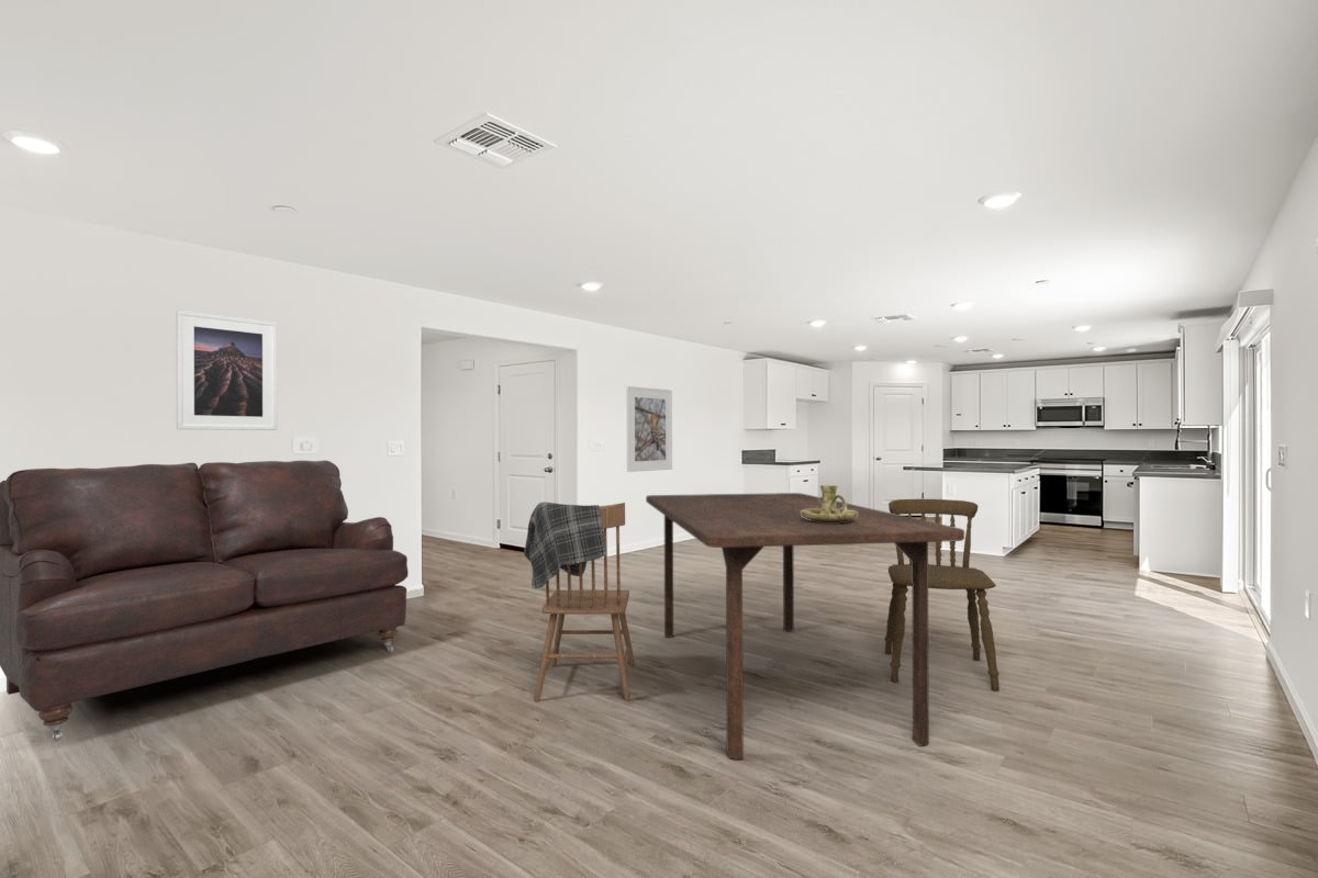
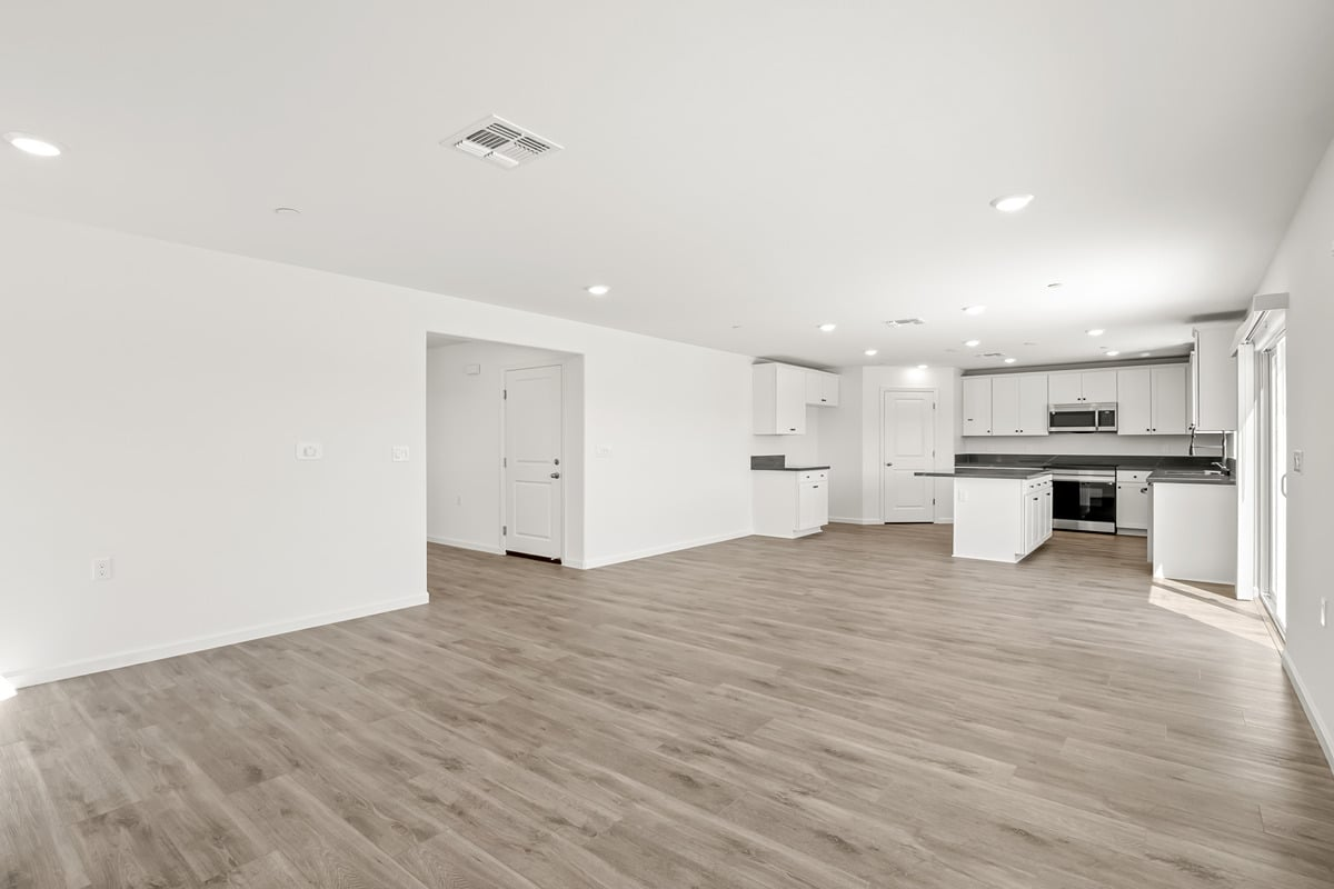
- dining table [645,492,965,761]
- dining chair [884,498,1001,691]
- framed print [175,309,278,431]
- dining chair [523,500,636,702]
- sofa [0,460,410,742]
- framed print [626,385,673,473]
- candle holder [801,484,858,522]
